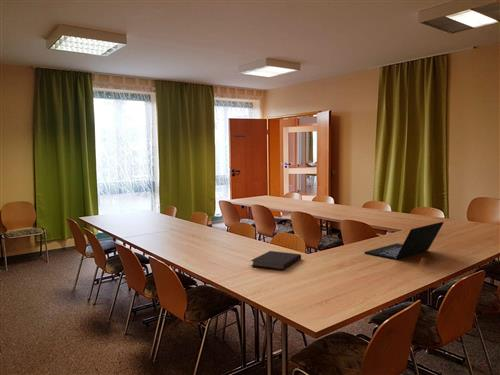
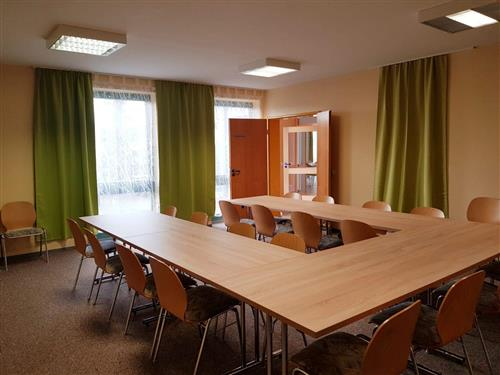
- laptop [363,221,444,261]
- notebook [250,250,302,271]
